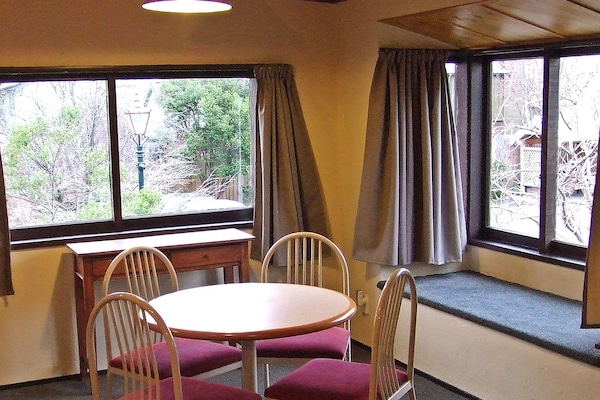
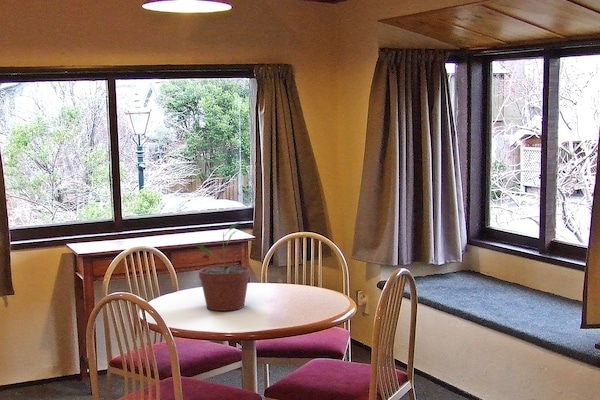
+ potted plant [191,221,251,312]
